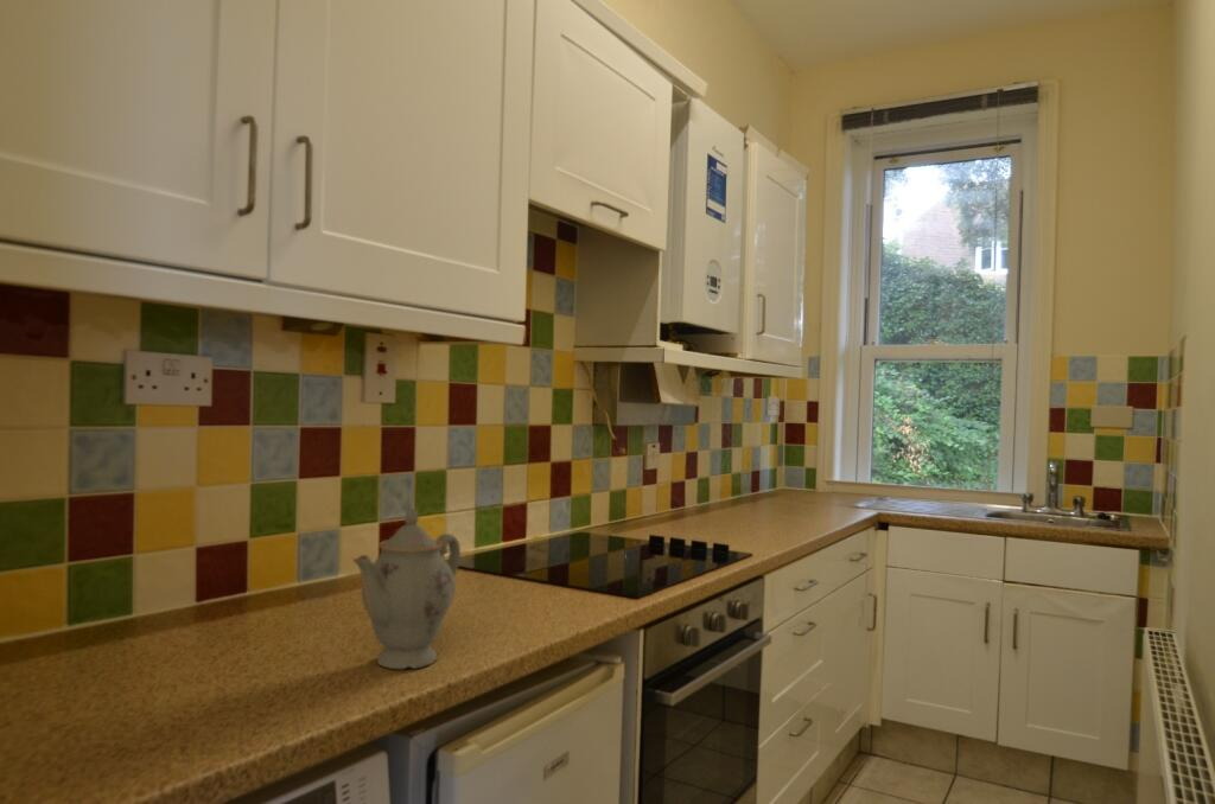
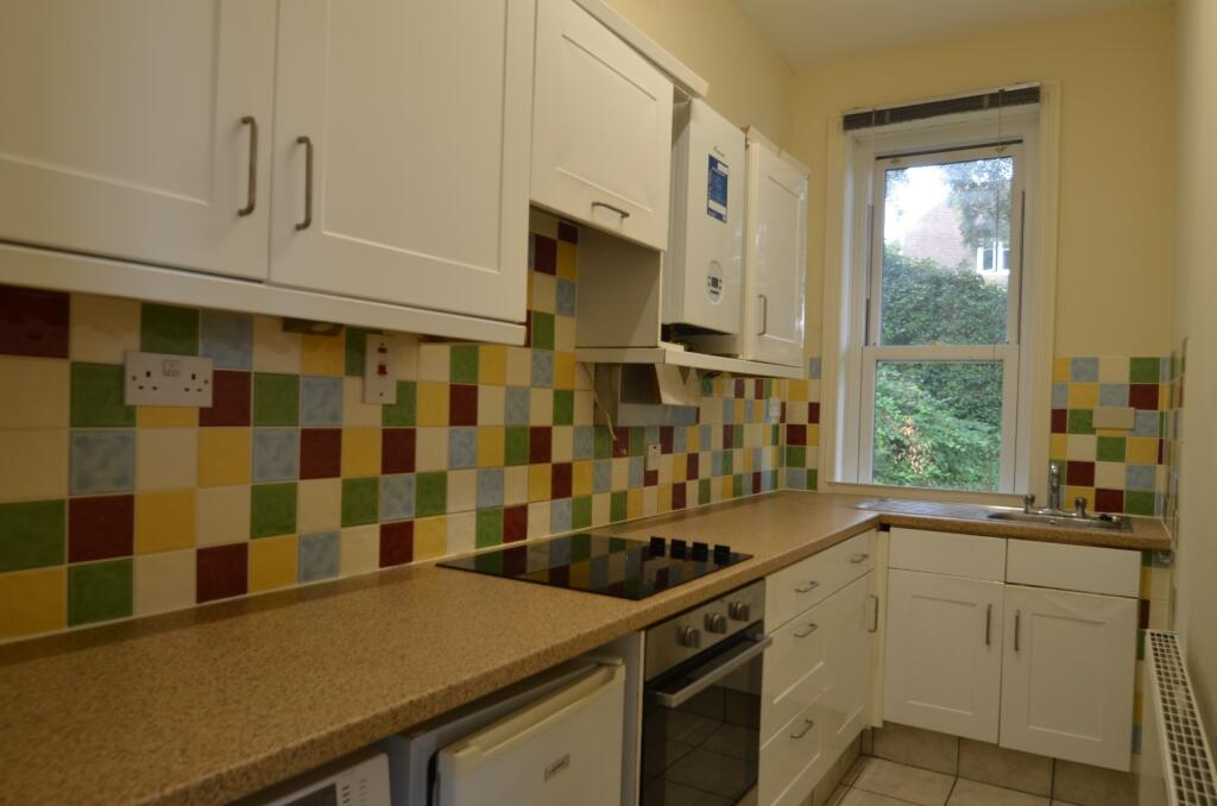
- chinaware [351,506,462,670]
